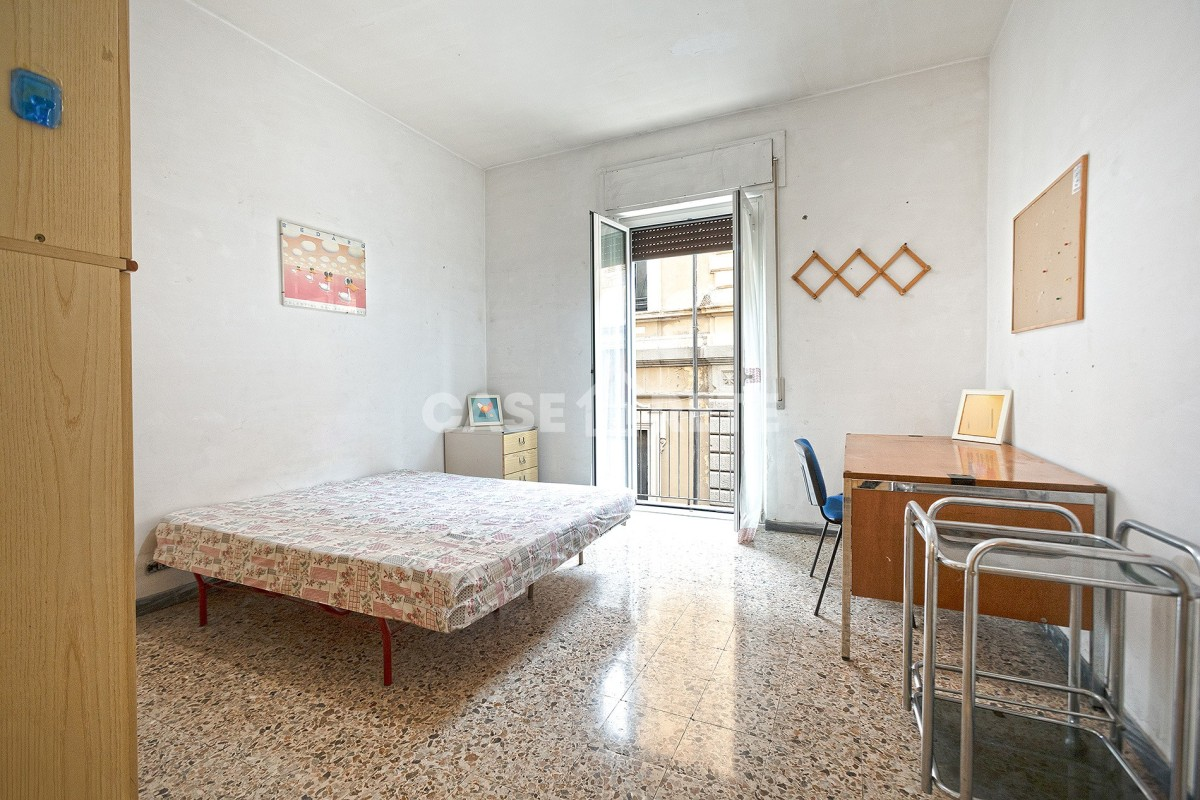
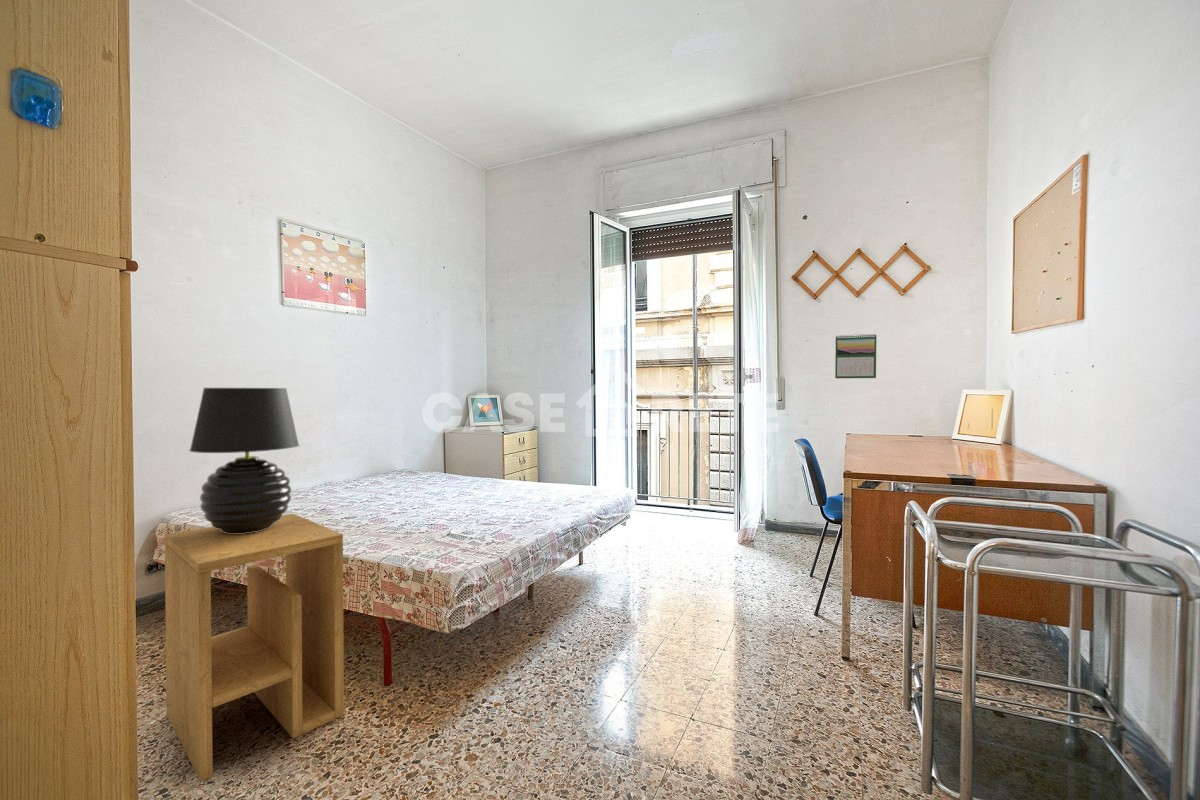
+ side table [164,513,345,782]
+ table lamp [189,387,300,534]
+ calendar [834,333,877,379]
